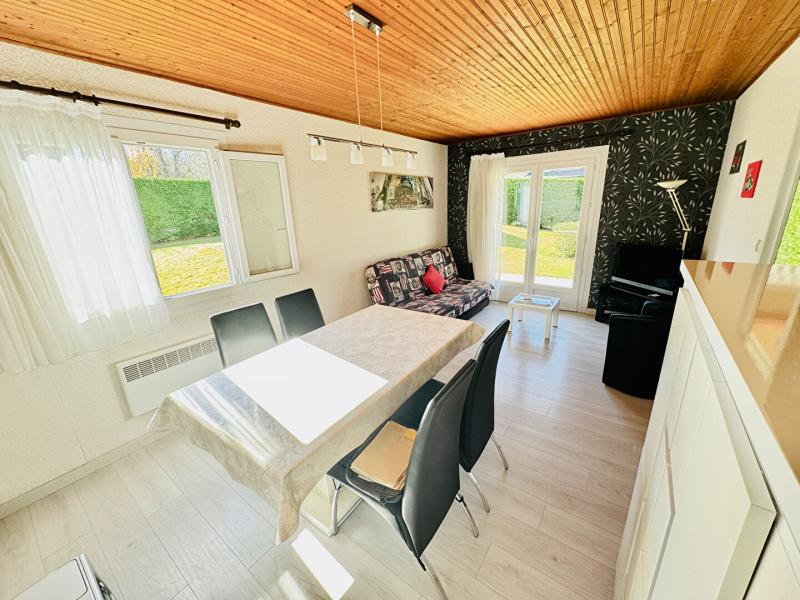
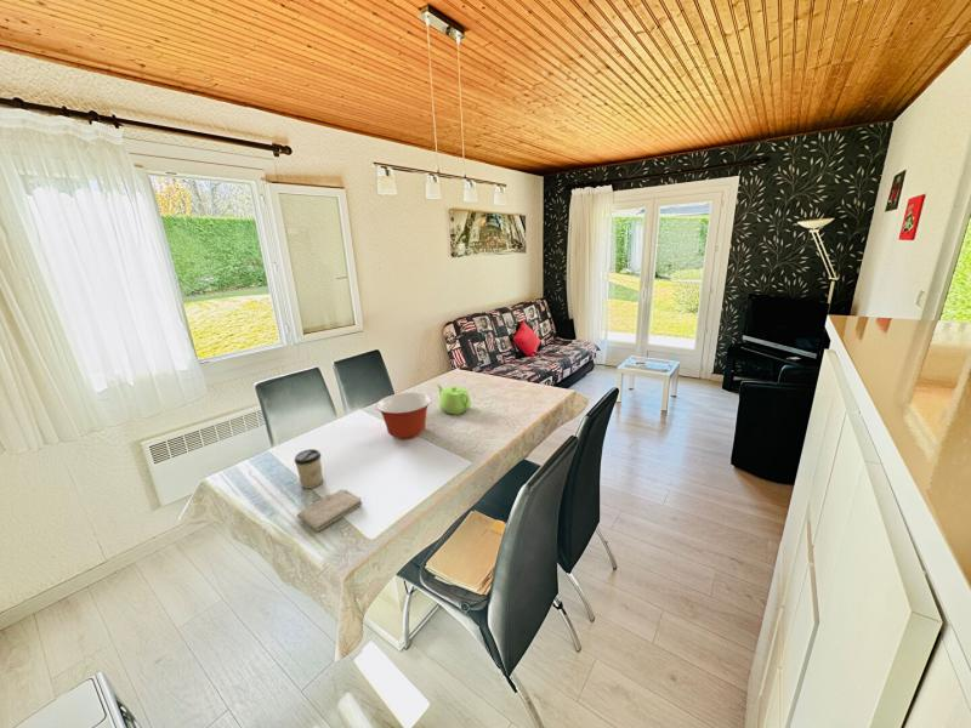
+ washcloth [296,489,363,533]
+ cup [294,448,324,490]
+ mixing bowl [375,392,432,440]
+ teapot [436,383,472,416]
